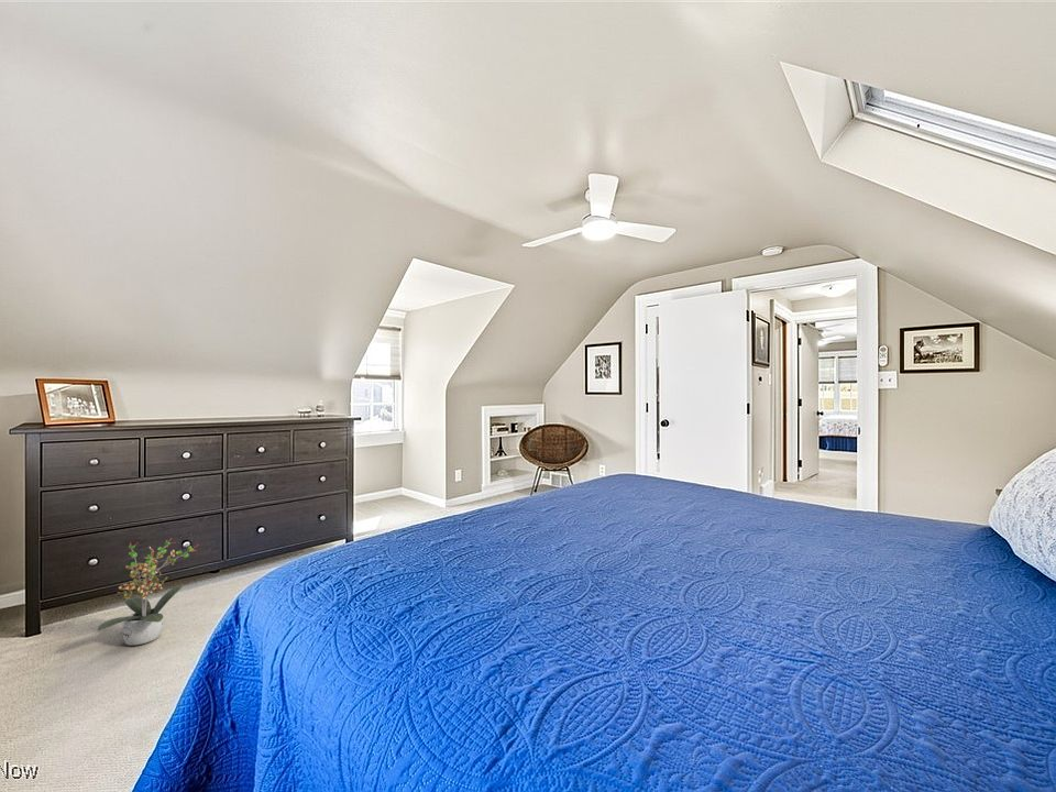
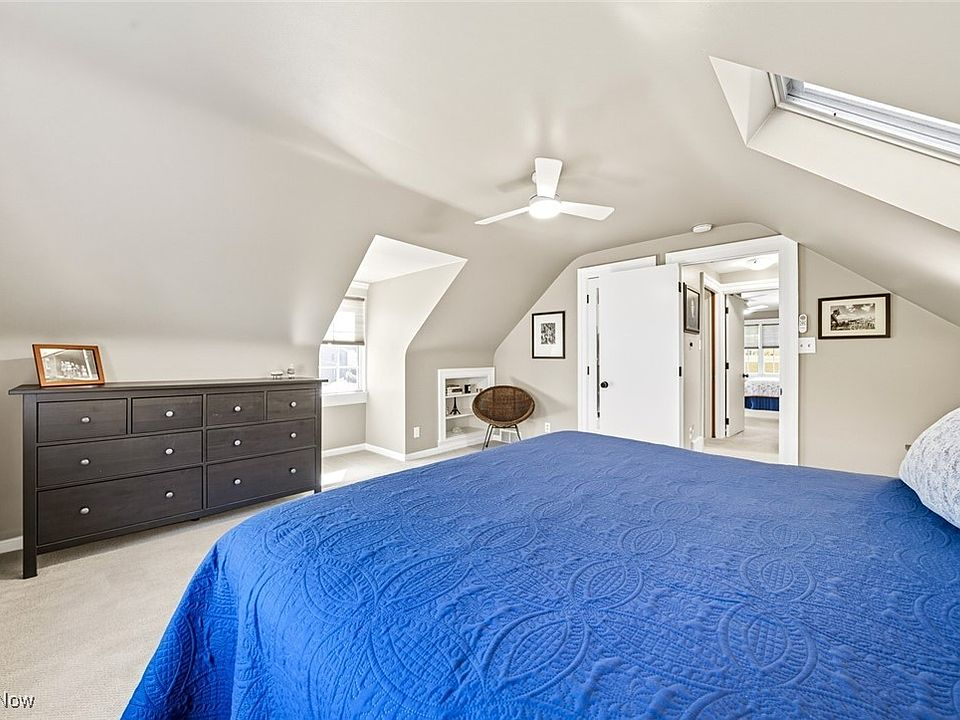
- potted plant [96,537,199,647]
